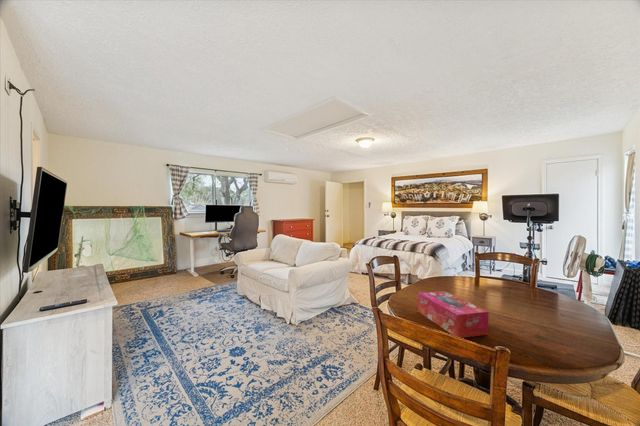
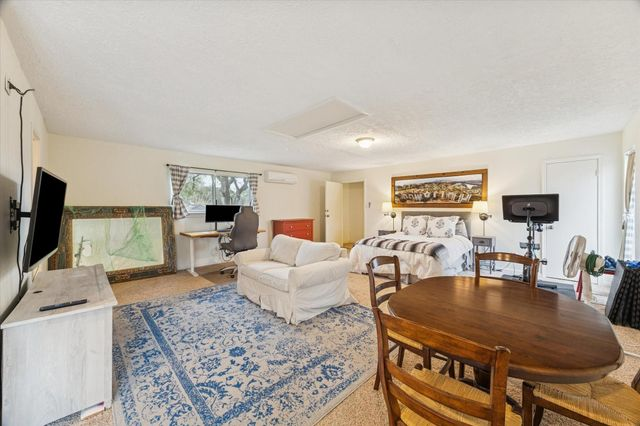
- tissue box [417,290,489,339]
